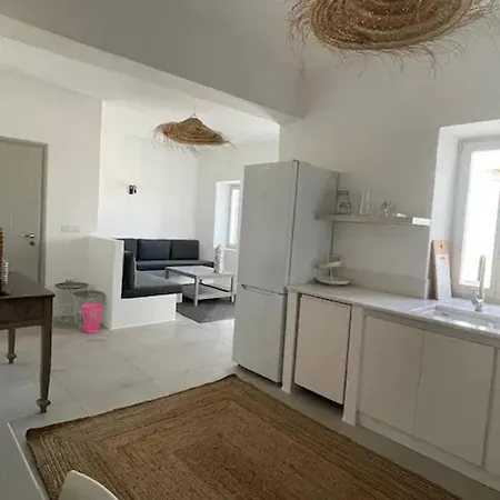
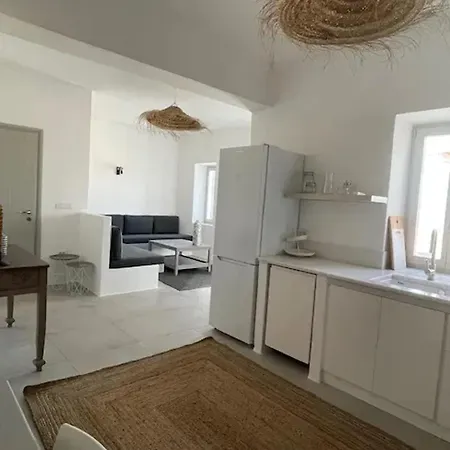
- waste basket [80,302,104,334]
